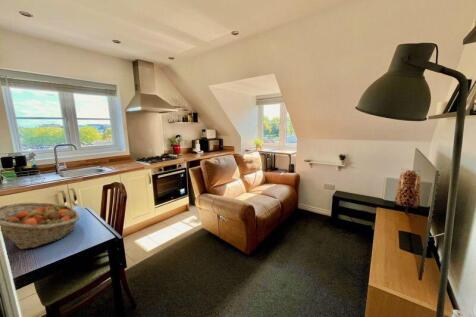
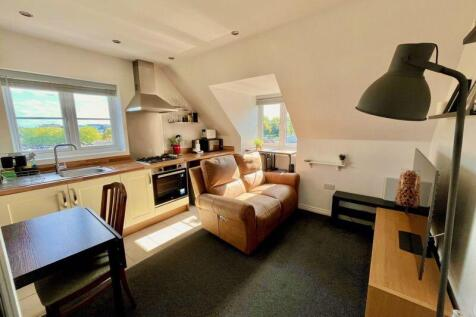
- fruit basket [0,202,81,250]
